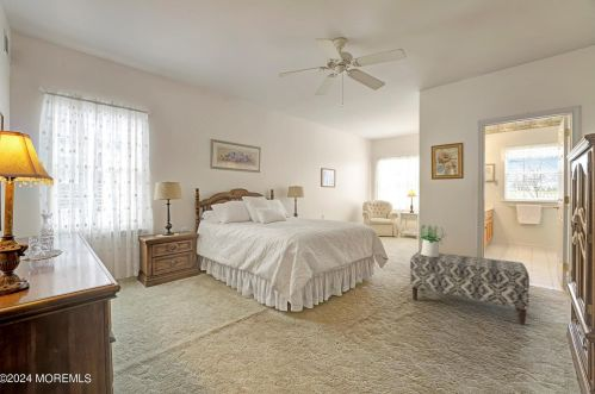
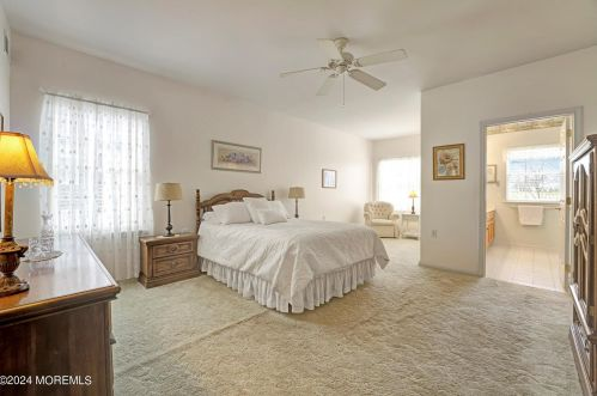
- bench [409,250,531,326]
- potted plant [419,224,448,257]
